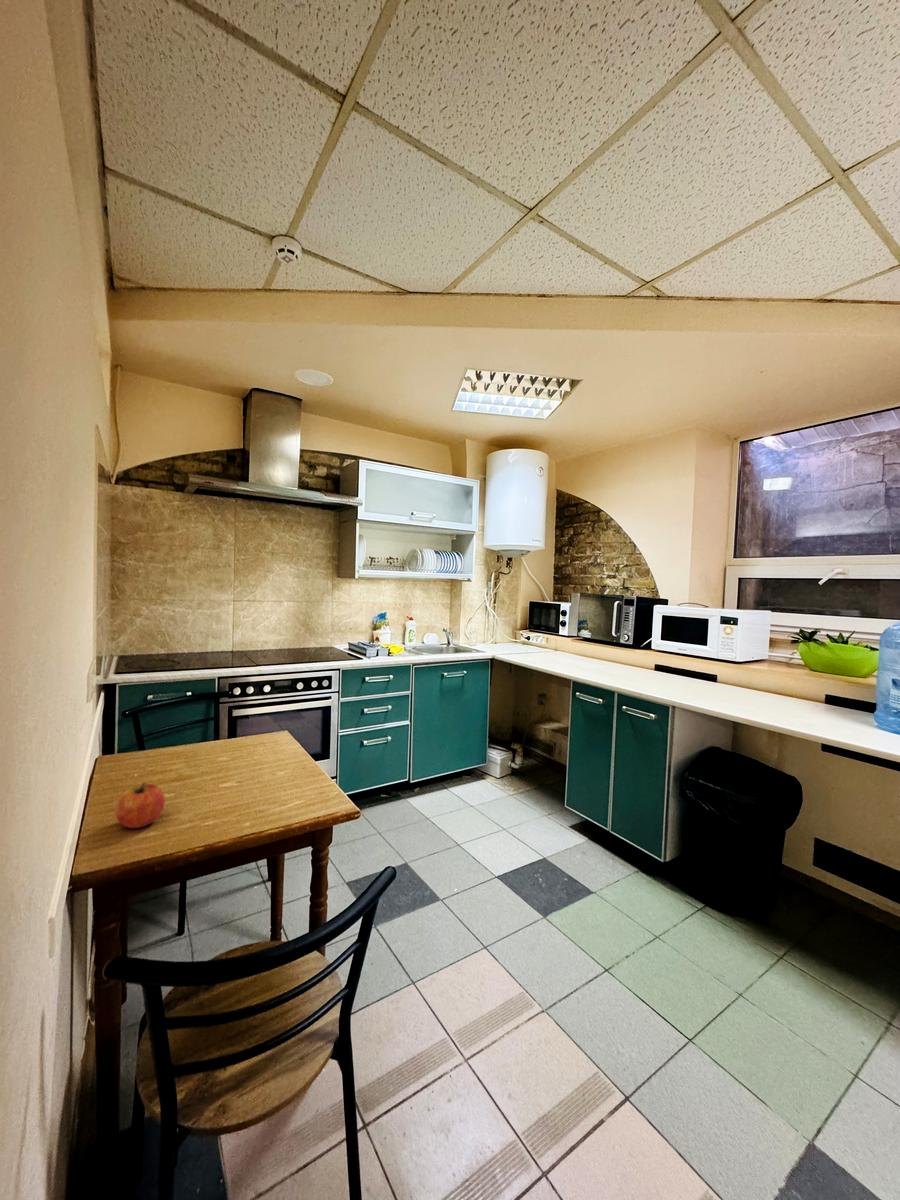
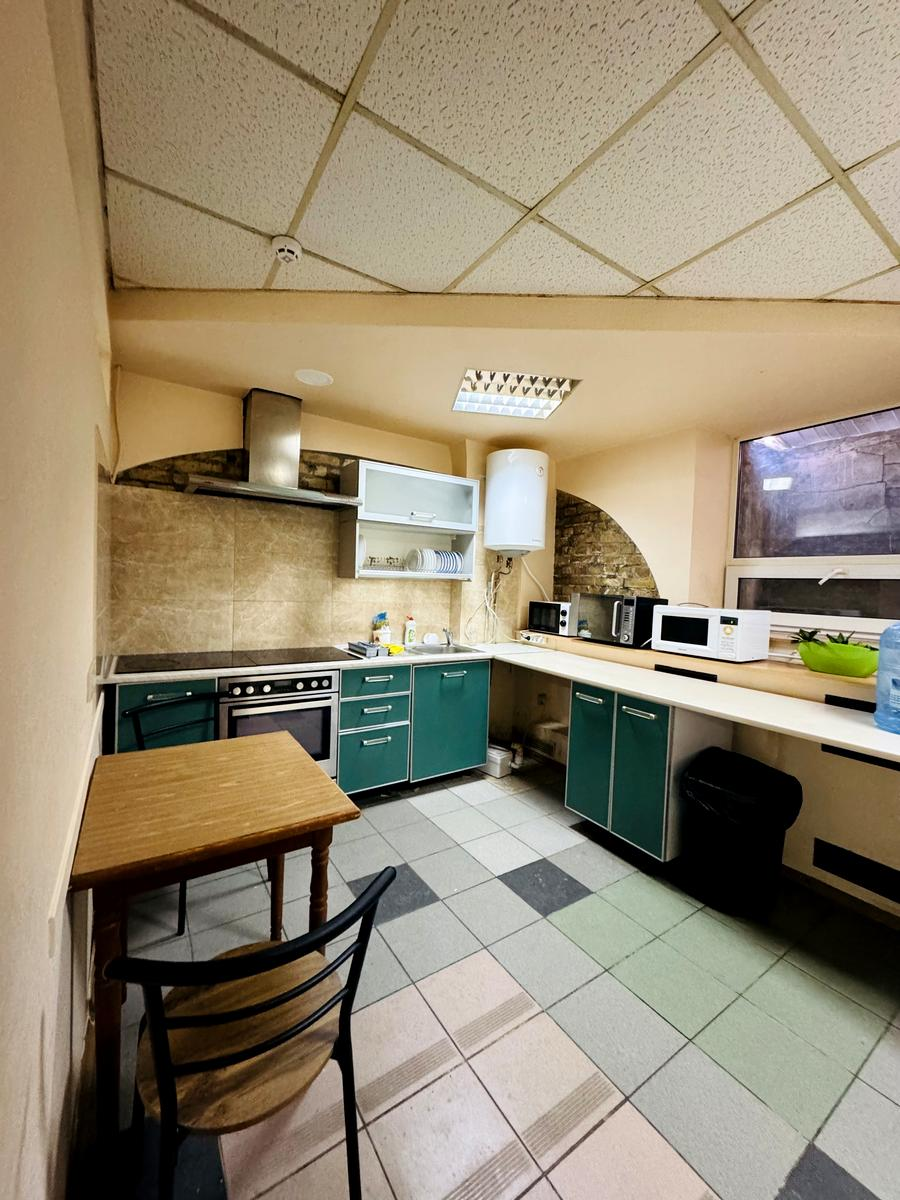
- fruit [114,781,166,829]
